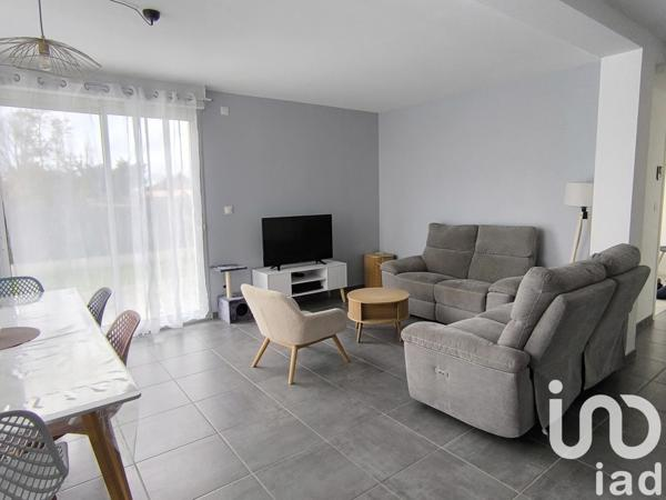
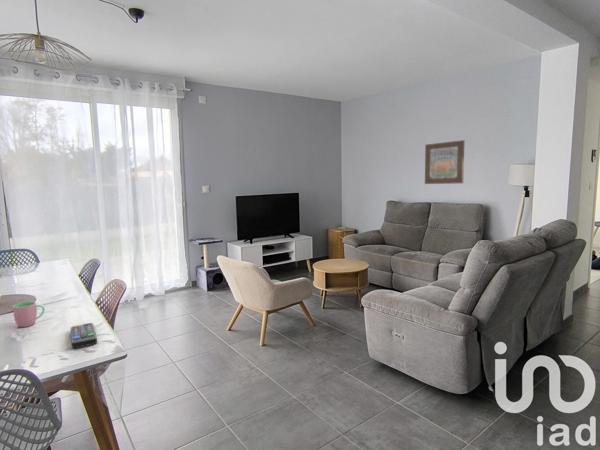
+ remote control [70,322,98,349]
+ wall art [424,139,466,185]
+ cup [12,301,46,328]
